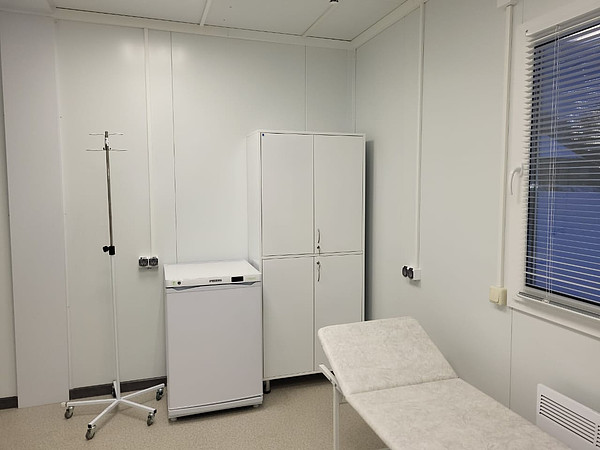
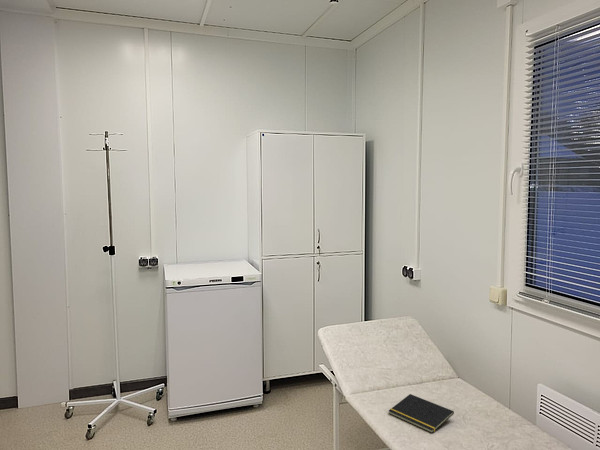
+ notepad [388,393,455,434]
